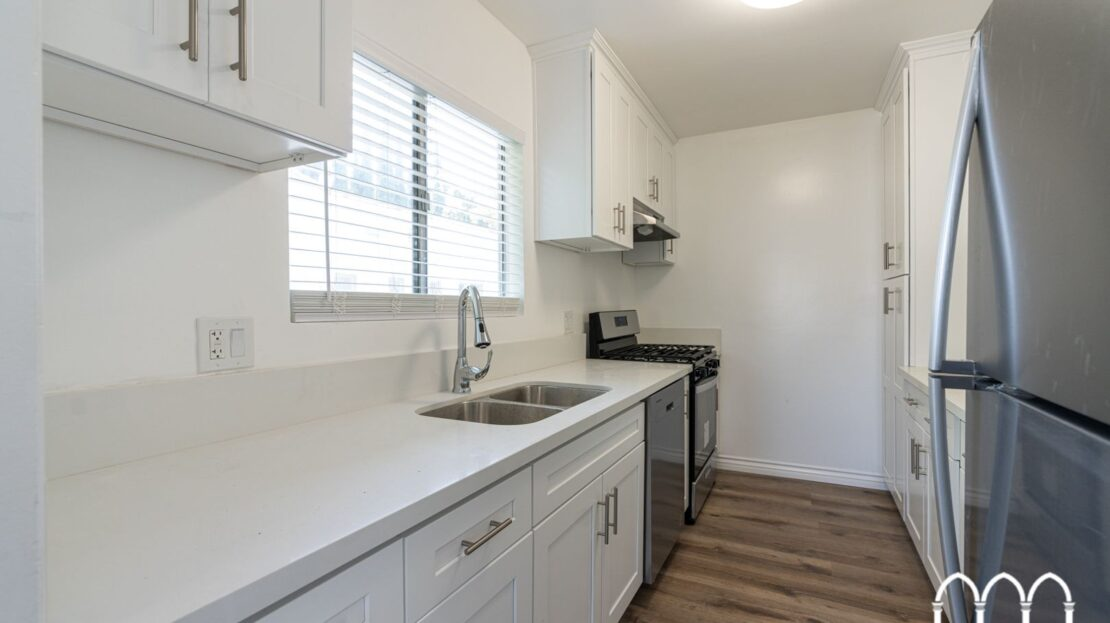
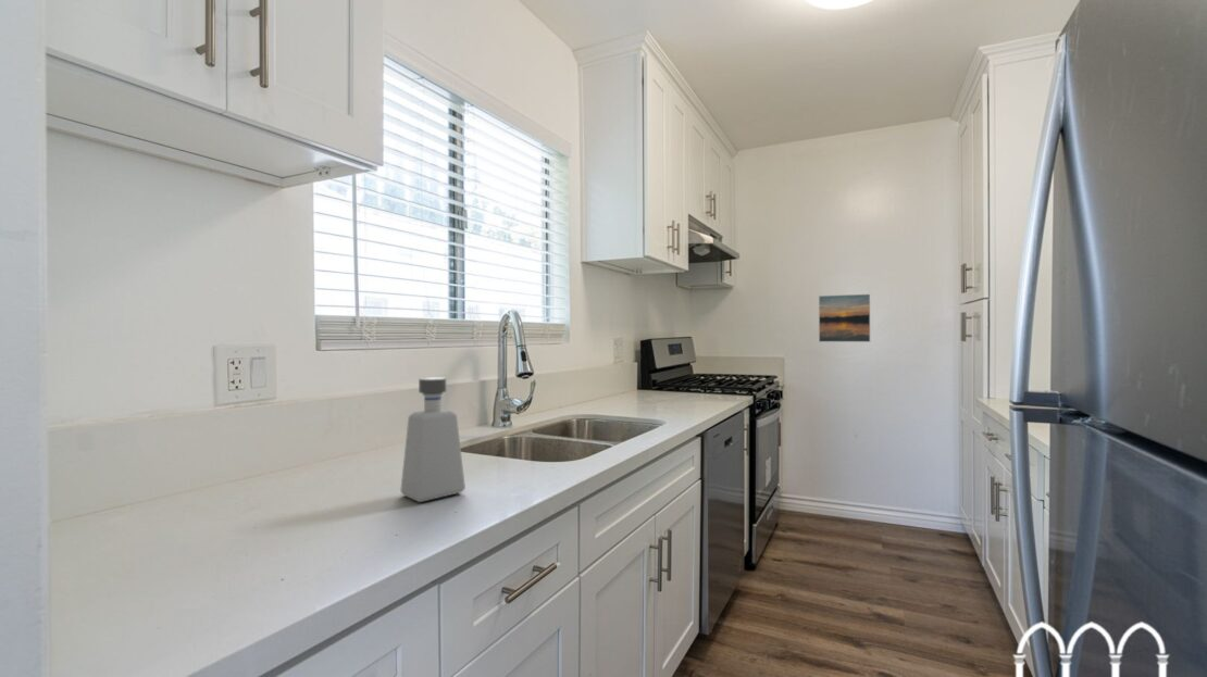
+ soap dispenser [399,376,466,503]
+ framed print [818,293,871,343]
